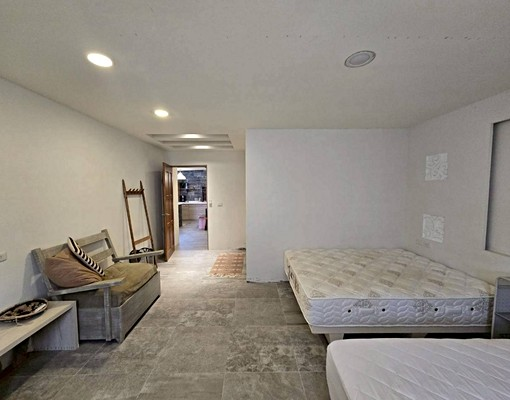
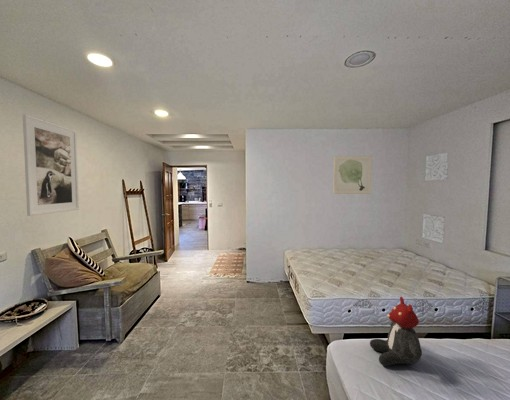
+ wall art [332,155,373,195]
+ teddy bear [369,296,423,367]
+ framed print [22,113,80,217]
